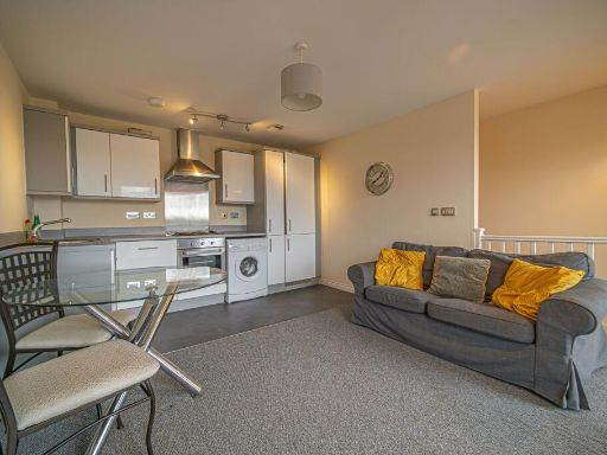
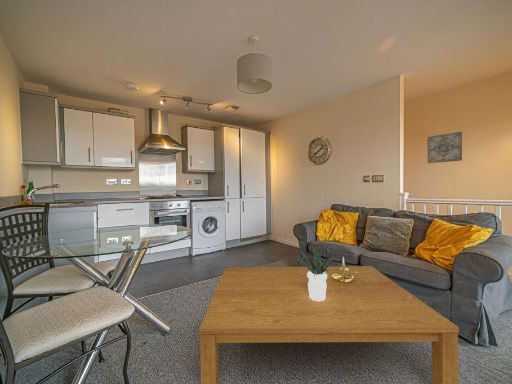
+ wall art [427,131,463,164]
+ potted plant [290,248,345,301]
+ candle holder [332,256,359,282]
+ coffee table [198,265,460,384]
